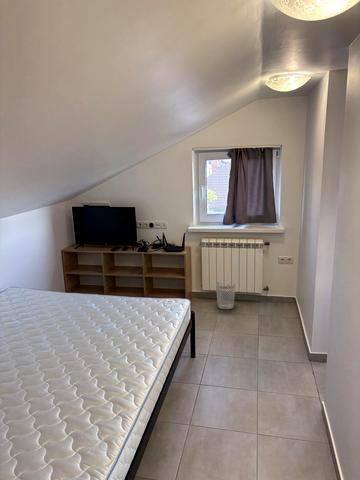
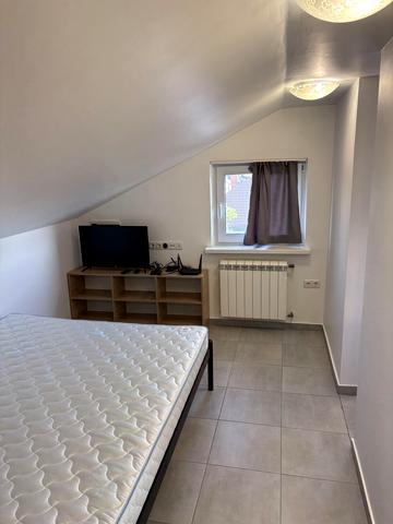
- wastebasket [215,281,237,310]
